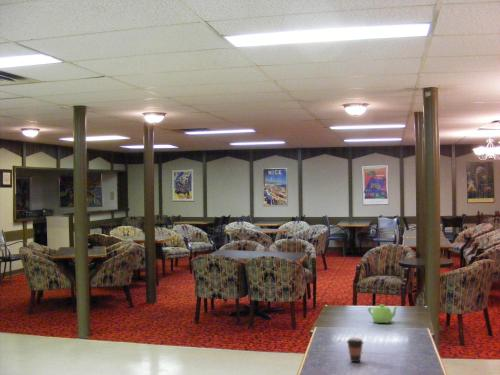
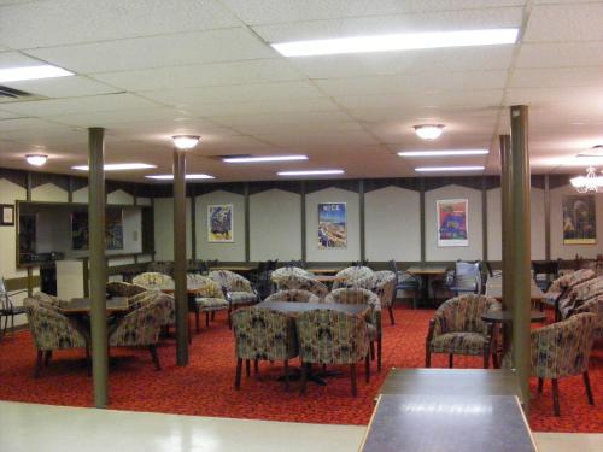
- coffee cup [346,337,365,363]
- teapot [367,303,399,324]
